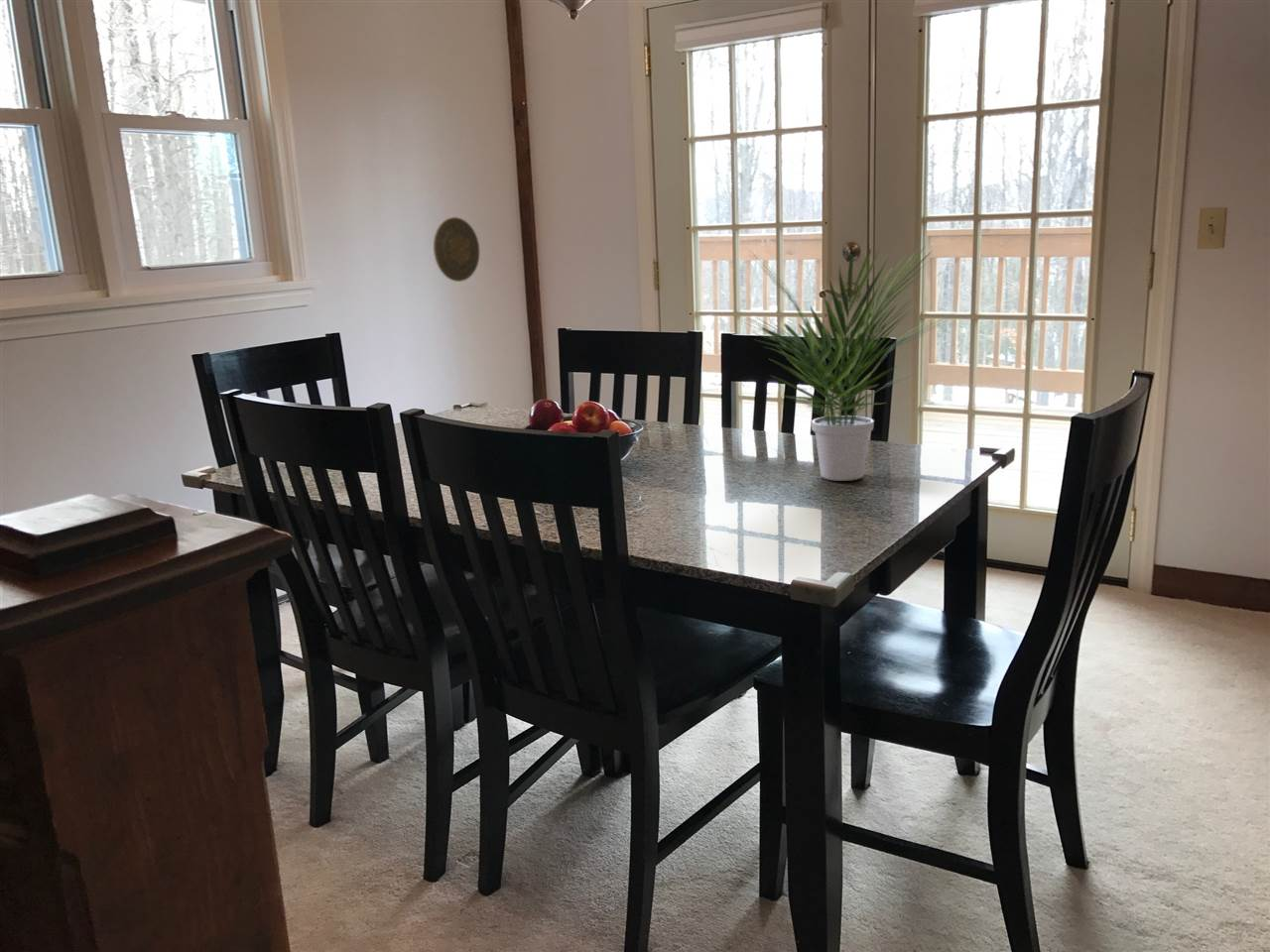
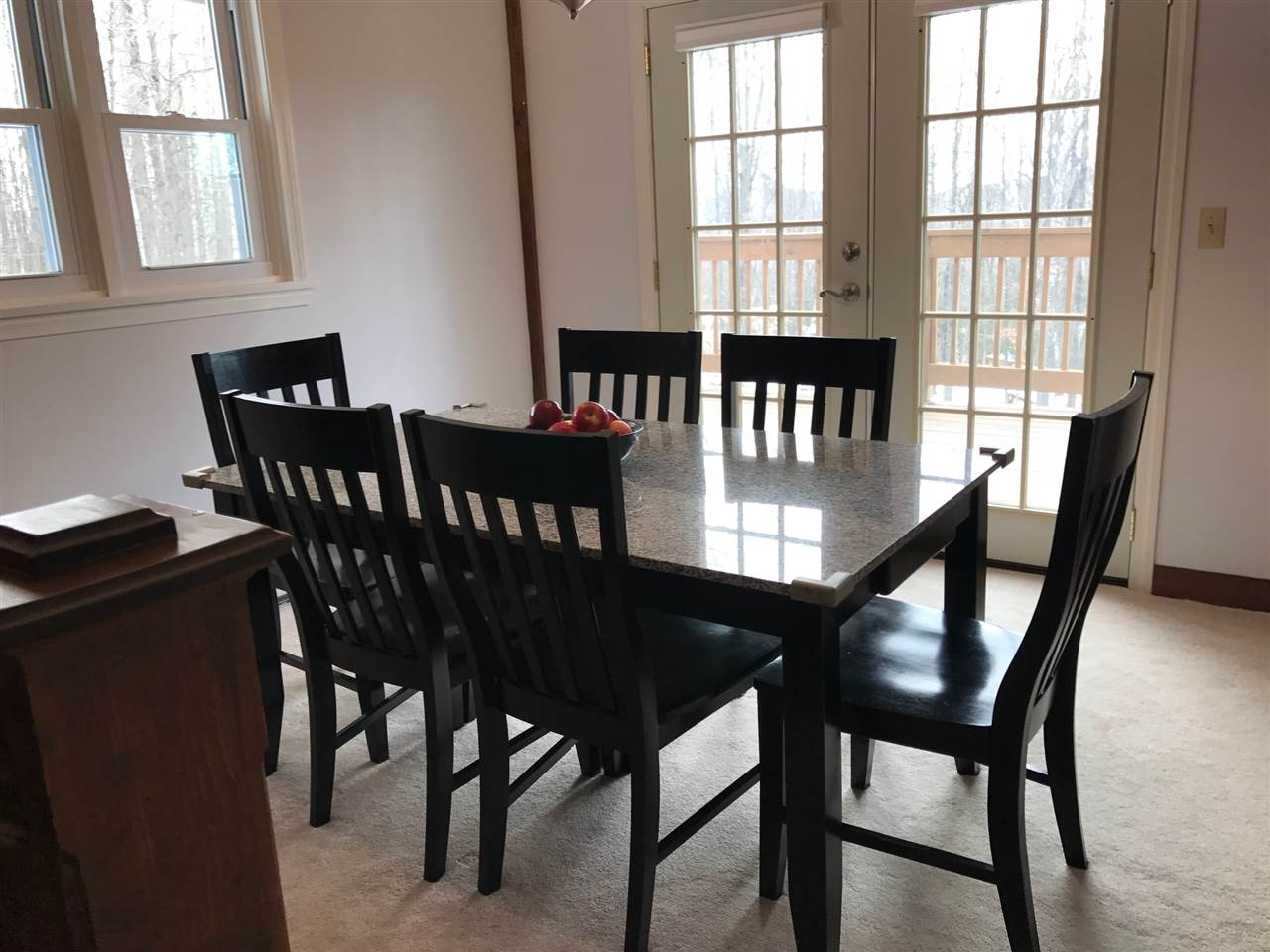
- potted plant [741,245,957,482]
- decorative plate [433,216,480,283]
